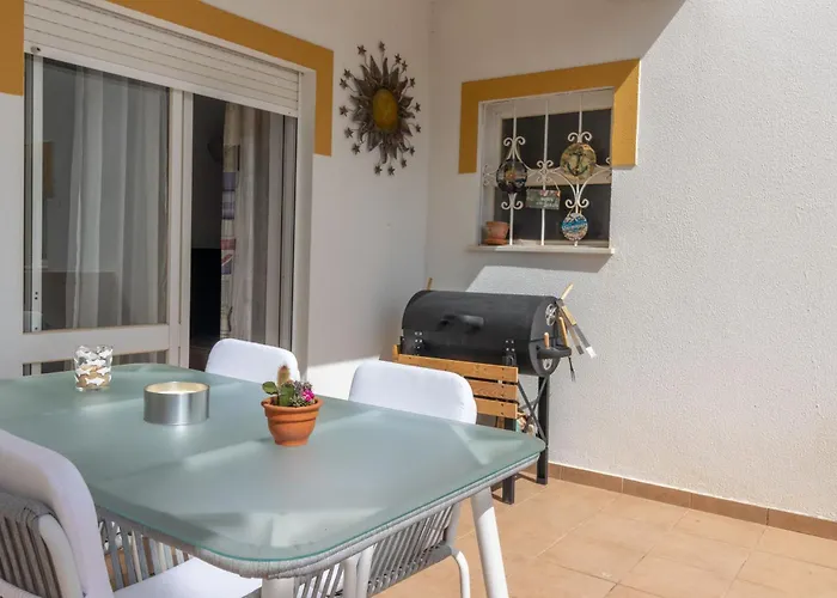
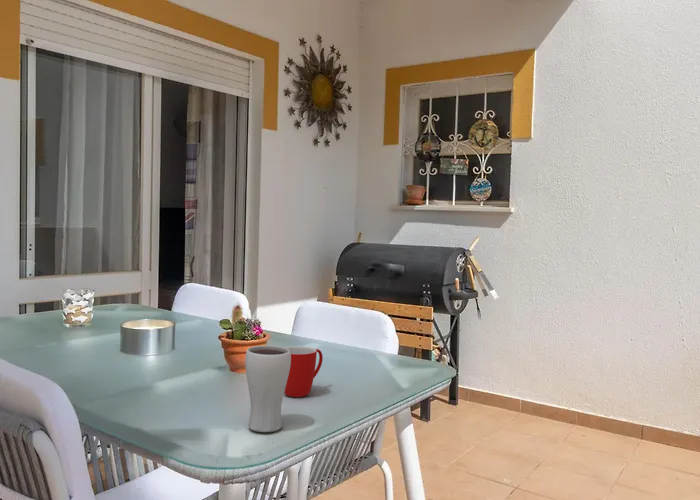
+ drinking glass [244,344,291,433]
+ mug [284,345,324,398]
